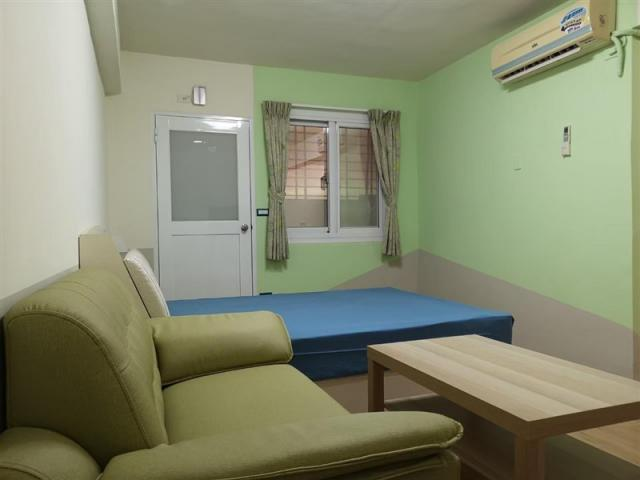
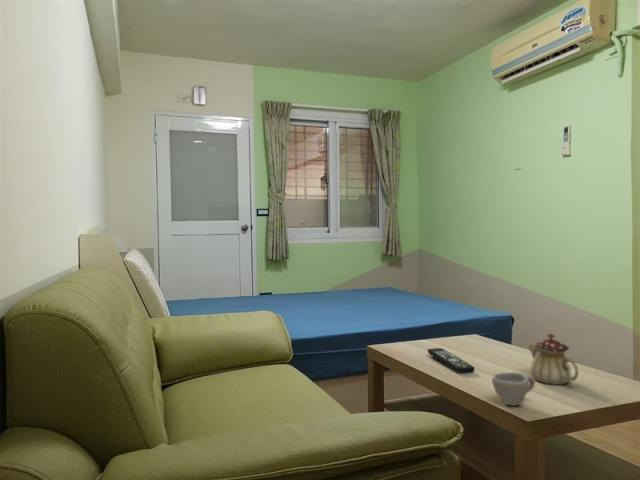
+ teapot [527,333,579,386]
+ cup [491,371,536,406]
+ remote control [427,347,476,375]
